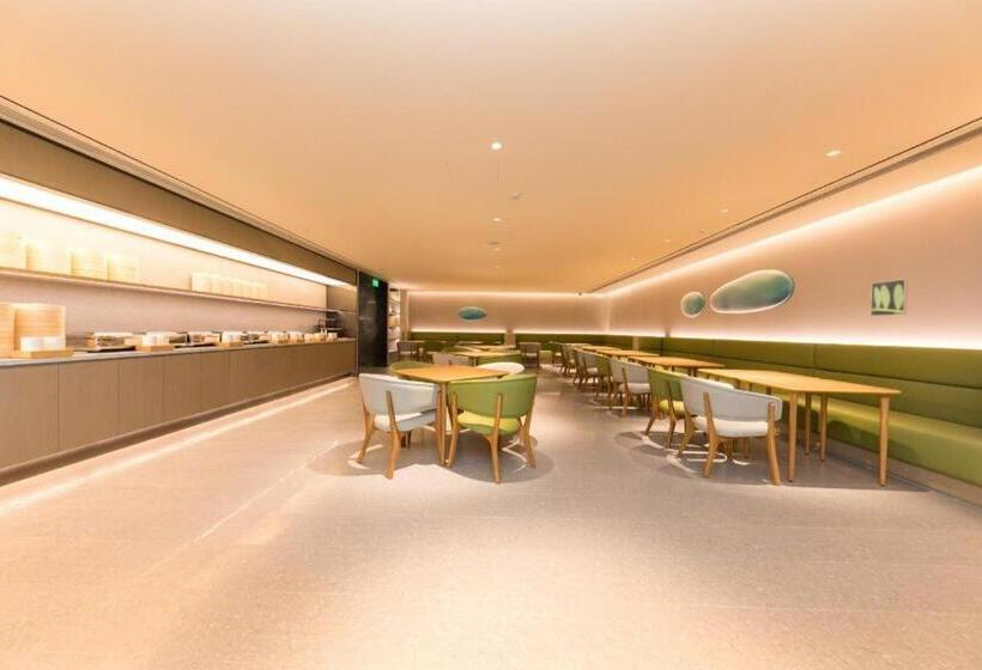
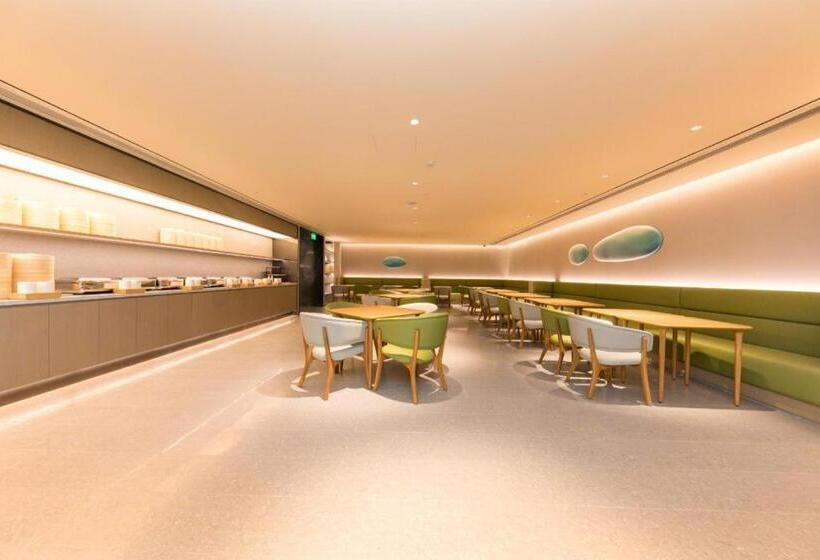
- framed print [869,278,909,317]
